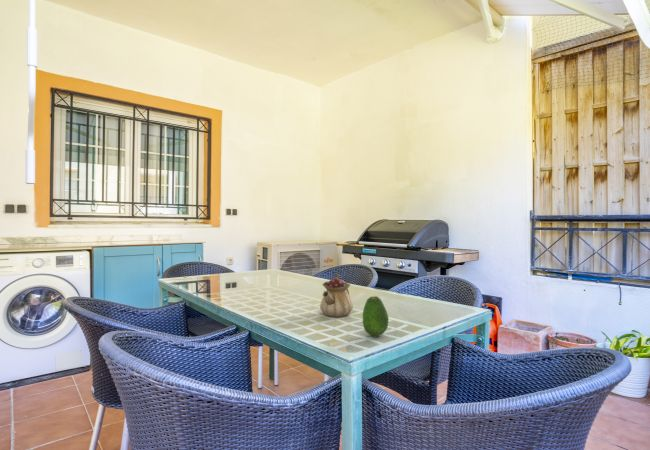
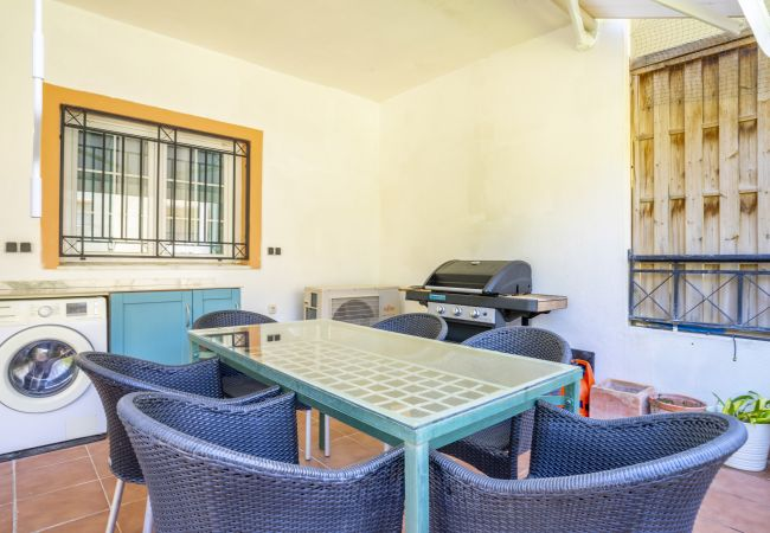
- teapot [319,273,354,318]
- fruit [362,295,389,337]
